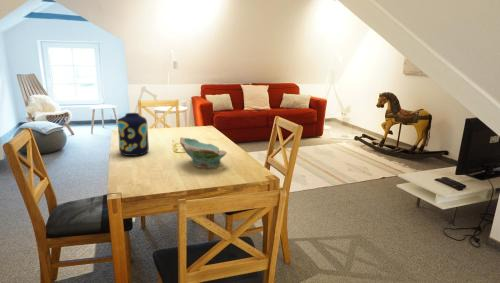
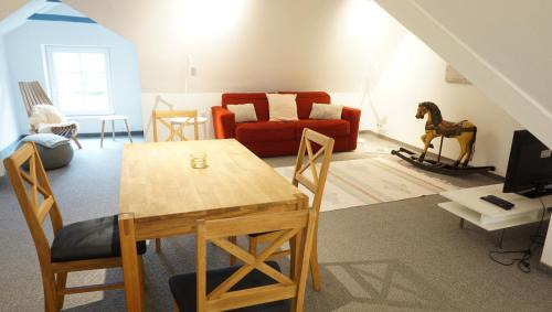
- vase [117,112,150,157]
- bowl [179,136,228,169]
